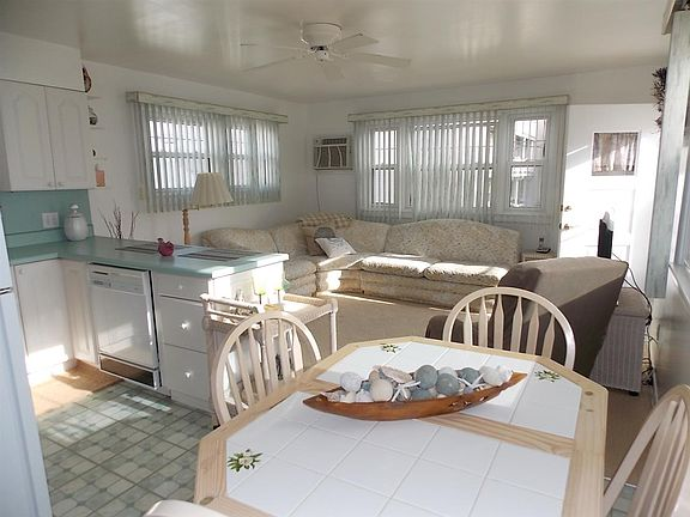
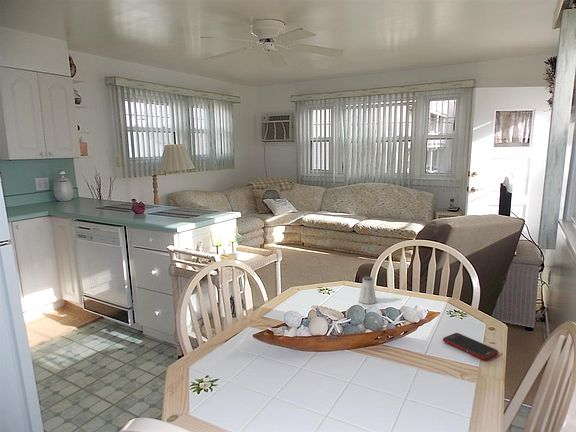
+ saltshaker [358,275,377,305]
+ cell phone [442,332,499,361]
